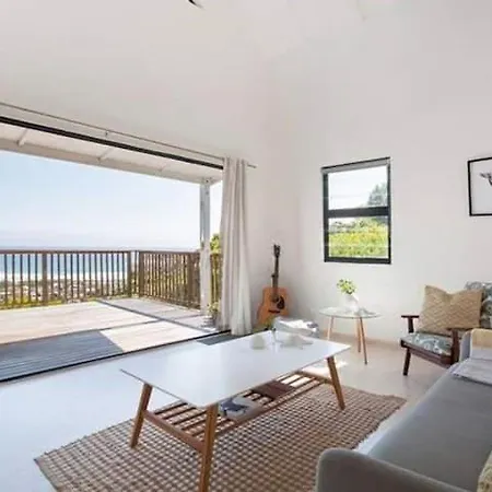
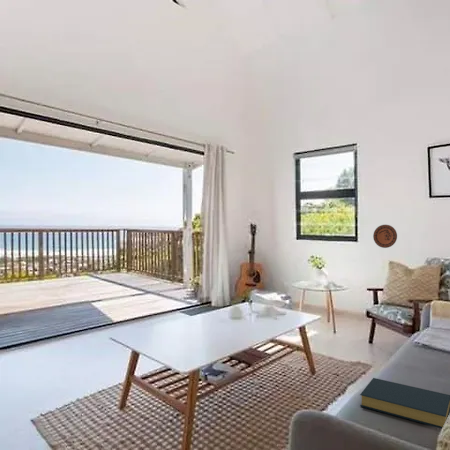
+ decorative plate [372,224,398,249]
+ hardback book [359,377,450,429]
